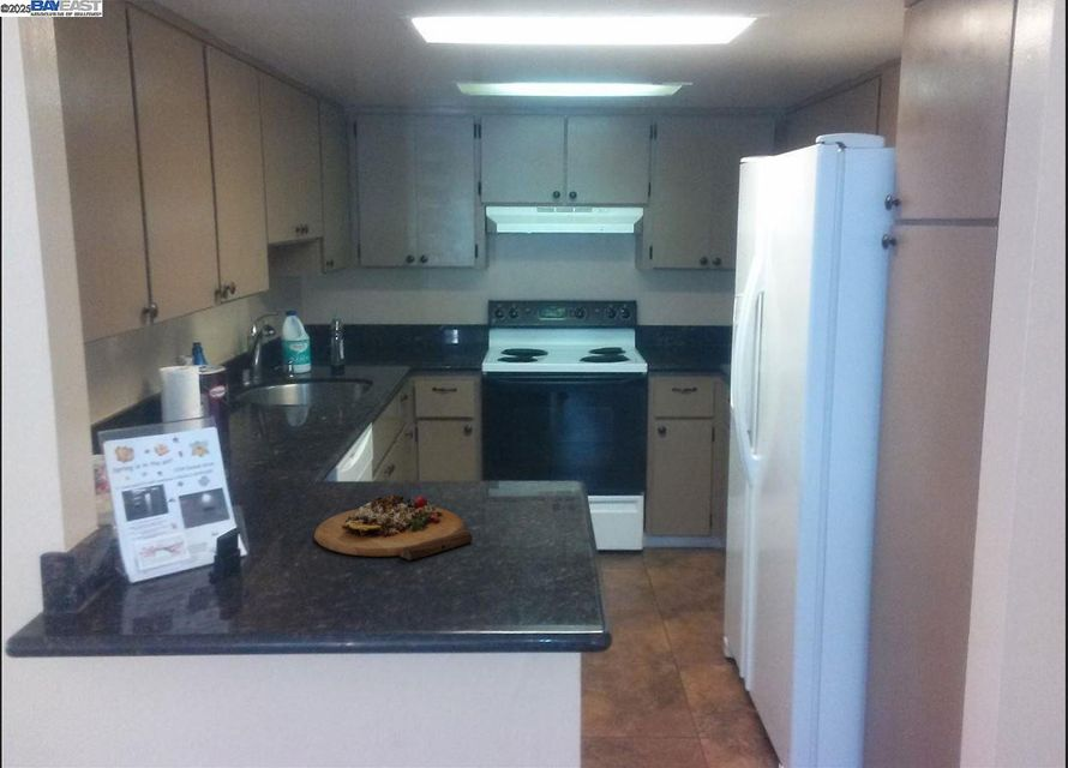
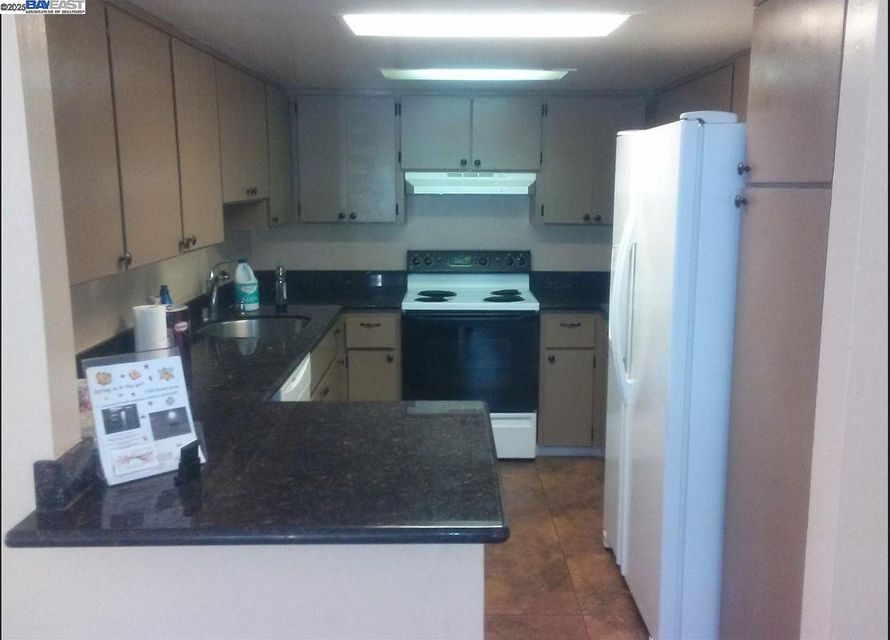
- cutting board [313,494,474,562]
